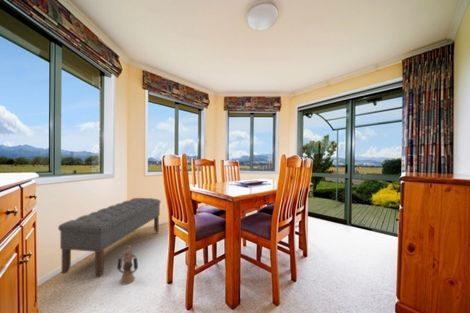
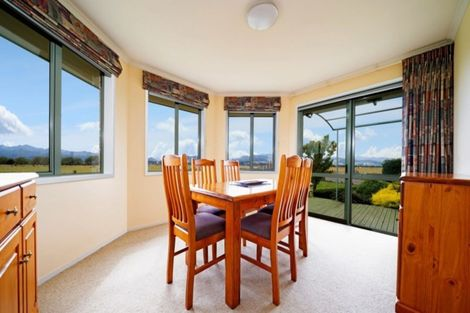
- bench [57,197,162,278]
- lantern [116,244,139,286]
